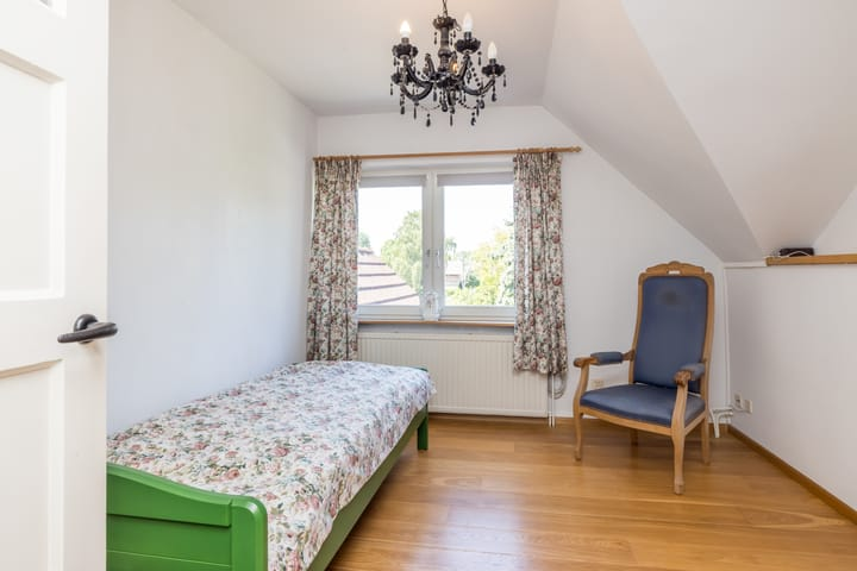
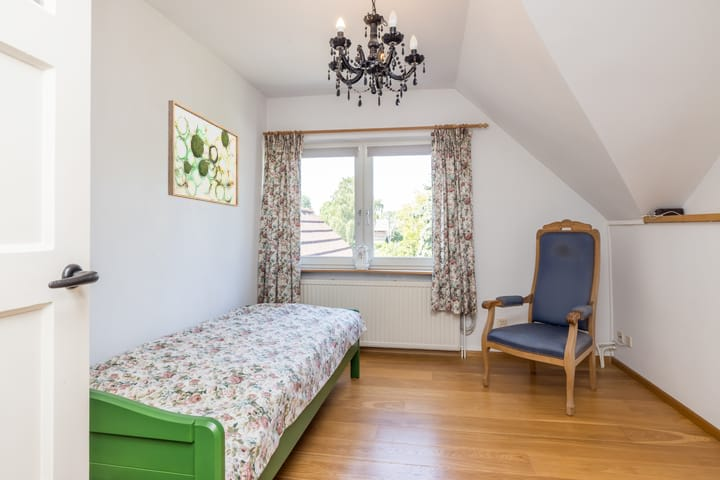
+ wall art [167,99,239,207]
